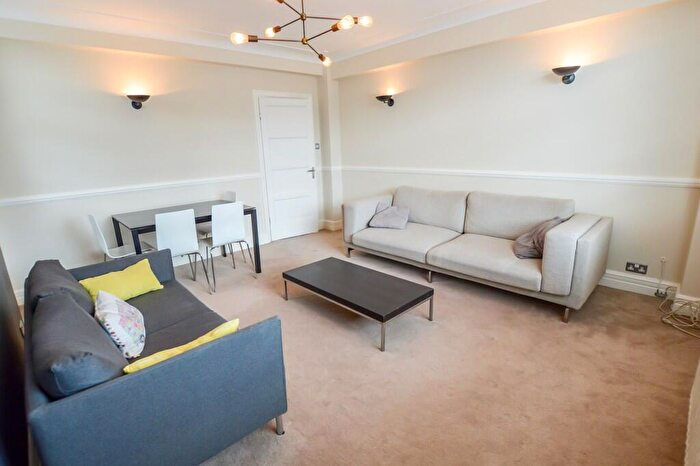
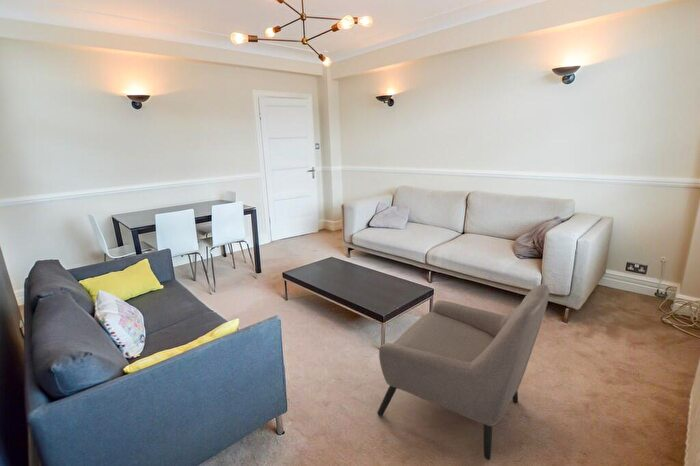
+ armchair [376,283,550,461]
